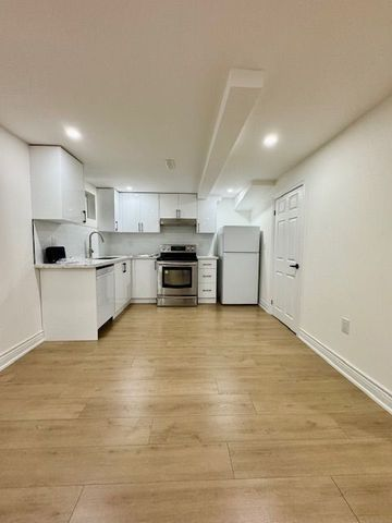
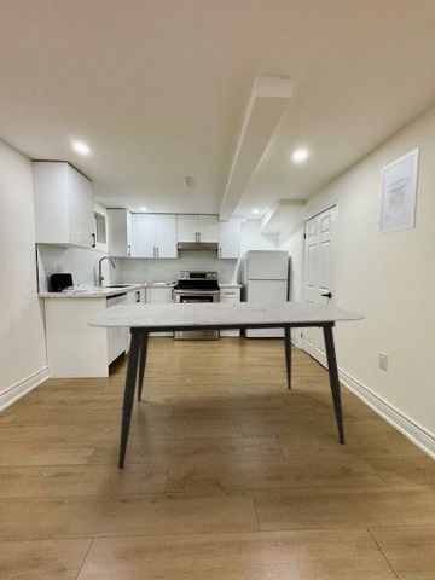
+ dining table [87,301,366,470]
+ wall art [377,146,422,236]
